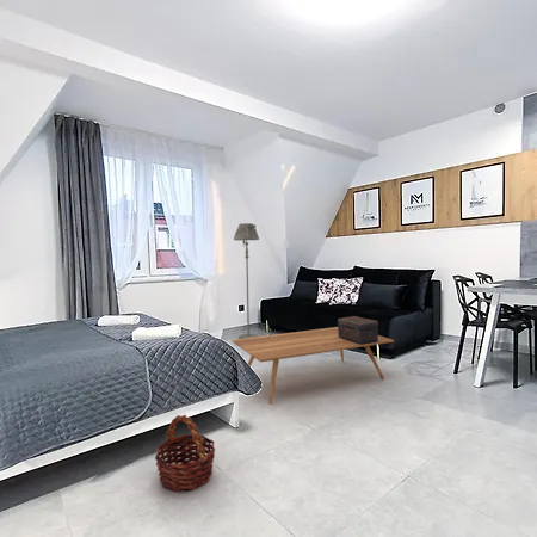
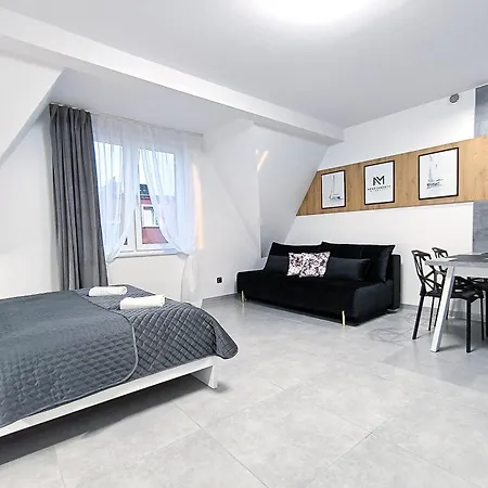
- decorative box [337,315,379,344]
- coffee table [230,326,395,406]
- basket [154,414,216,493]
- floor lamp [233,222,260,339]
